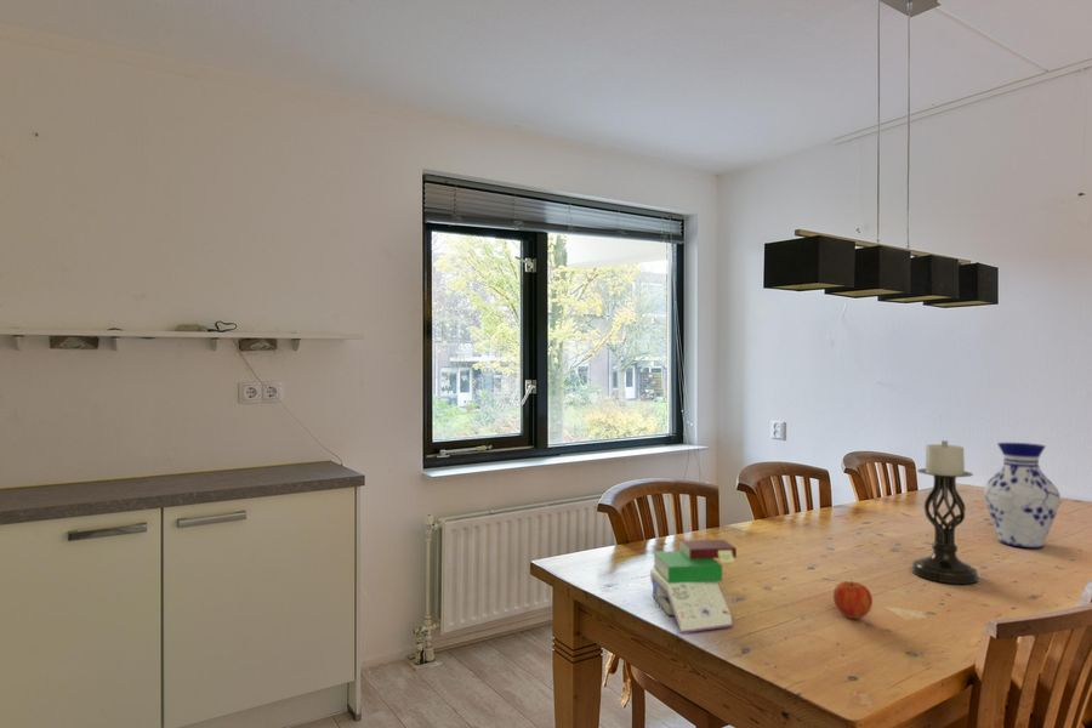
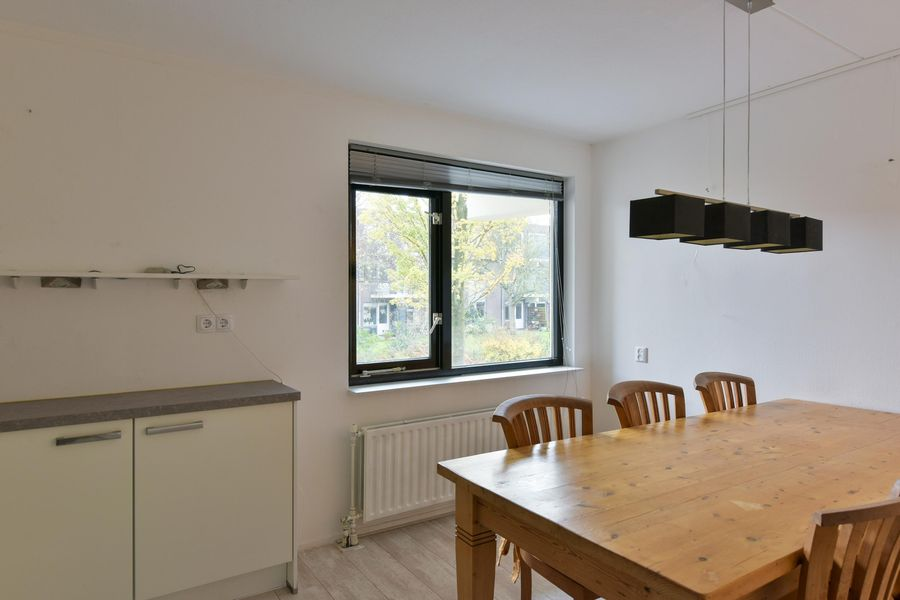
- book [649,539,738,635]
- apple [832,580,874,620]
- candle holder [911,439,980,585]
- vase [983,442,1062,550]
